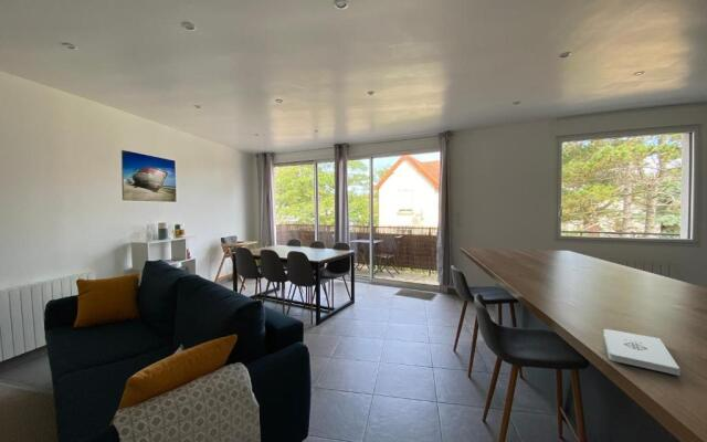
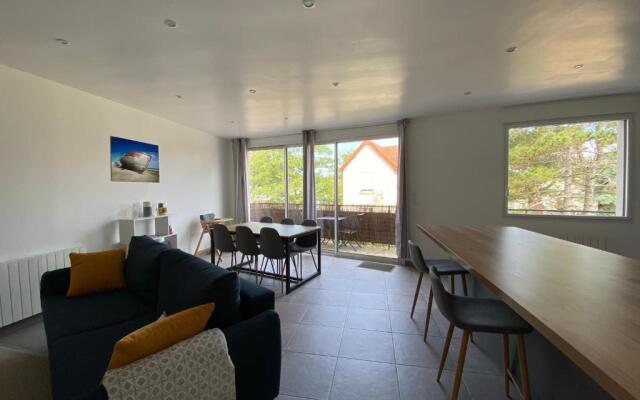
- notepad [602,328,680,377]
